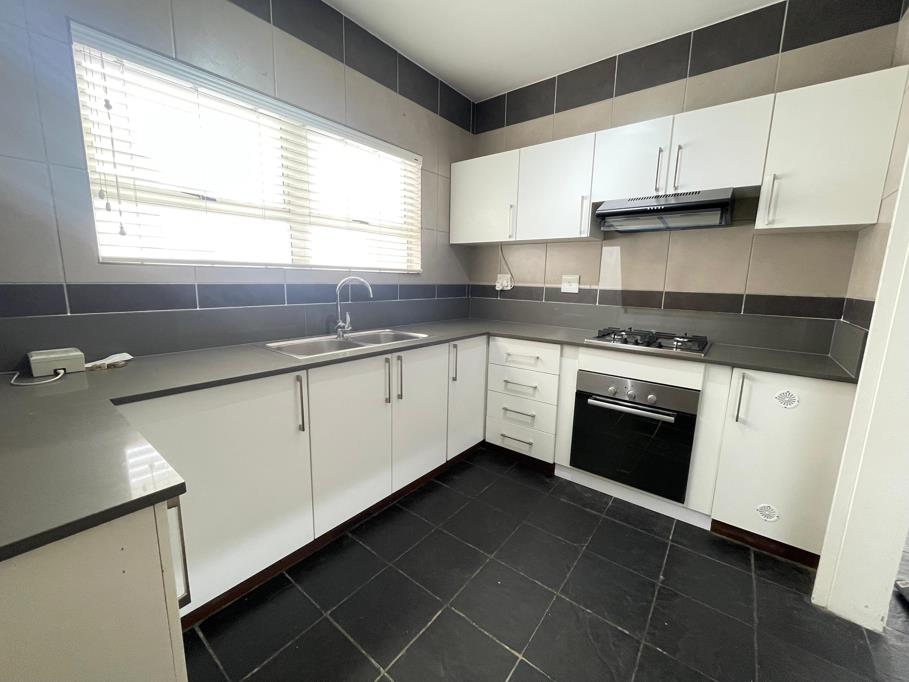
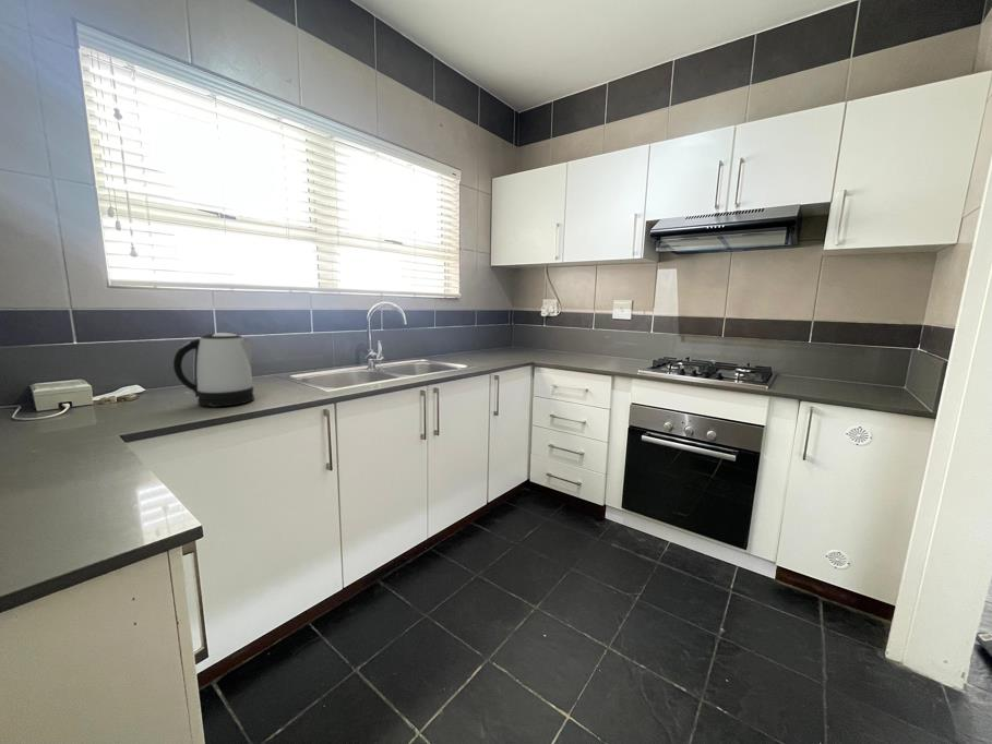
+ kettle [172,332,255,408]
